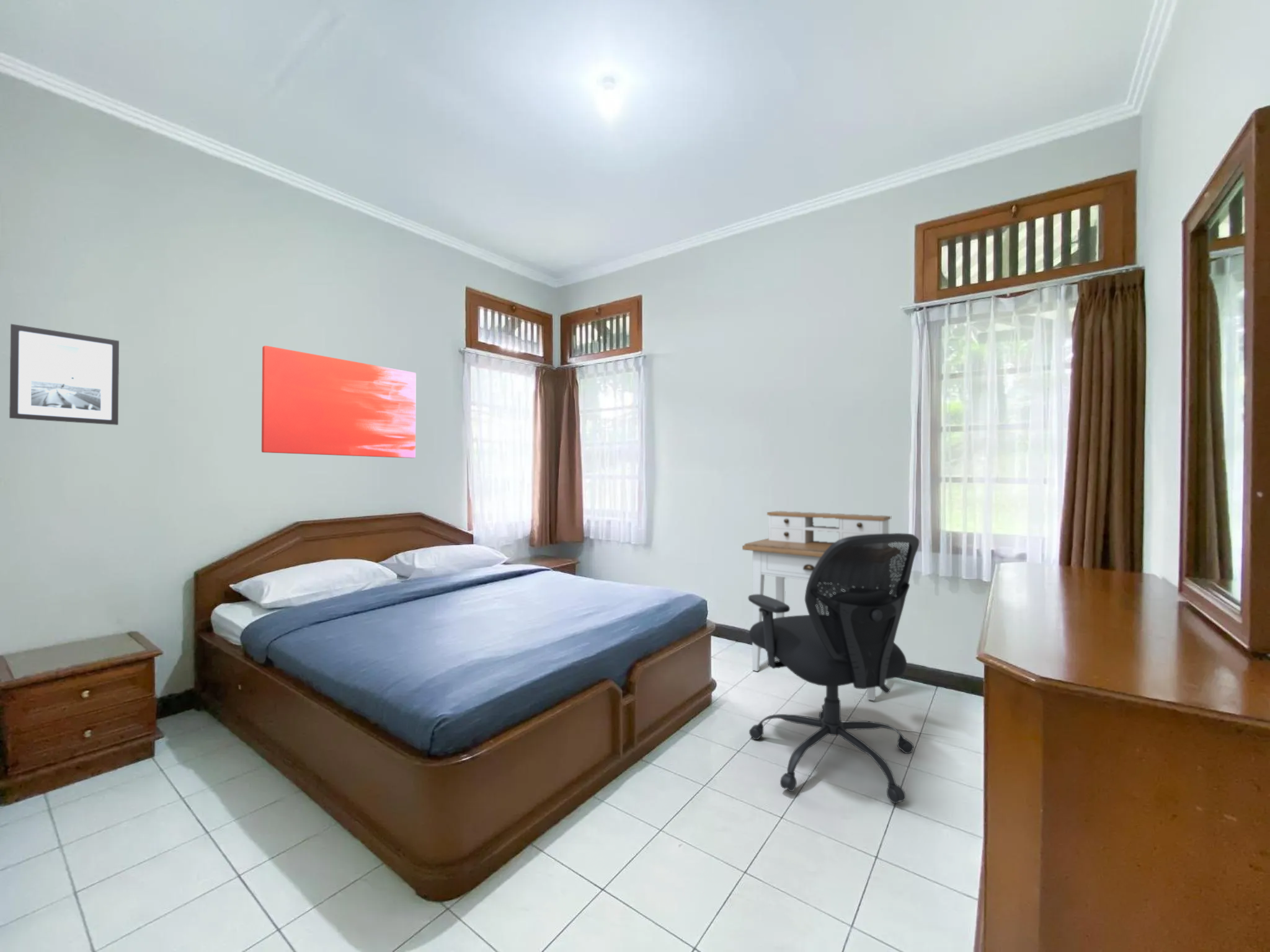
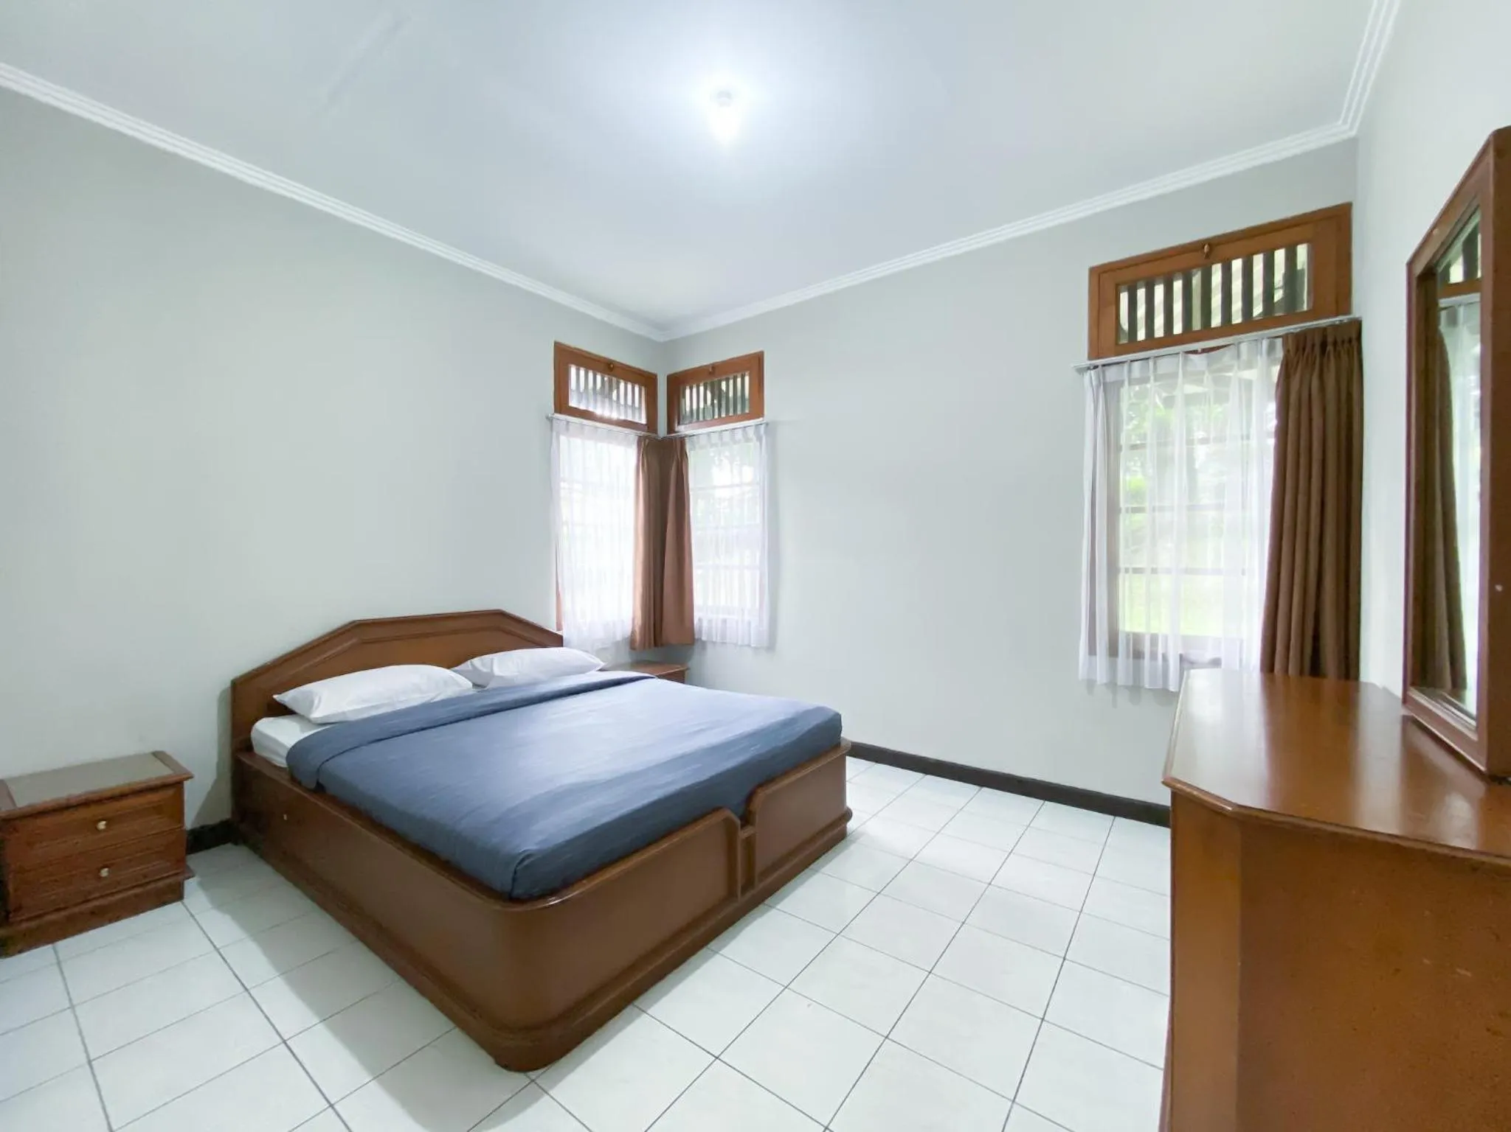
- chair [748,532,920,804]
- wall art [261,345,417,459]
- desk [742,511,898,702]
- wall art [9,324,120,426]
